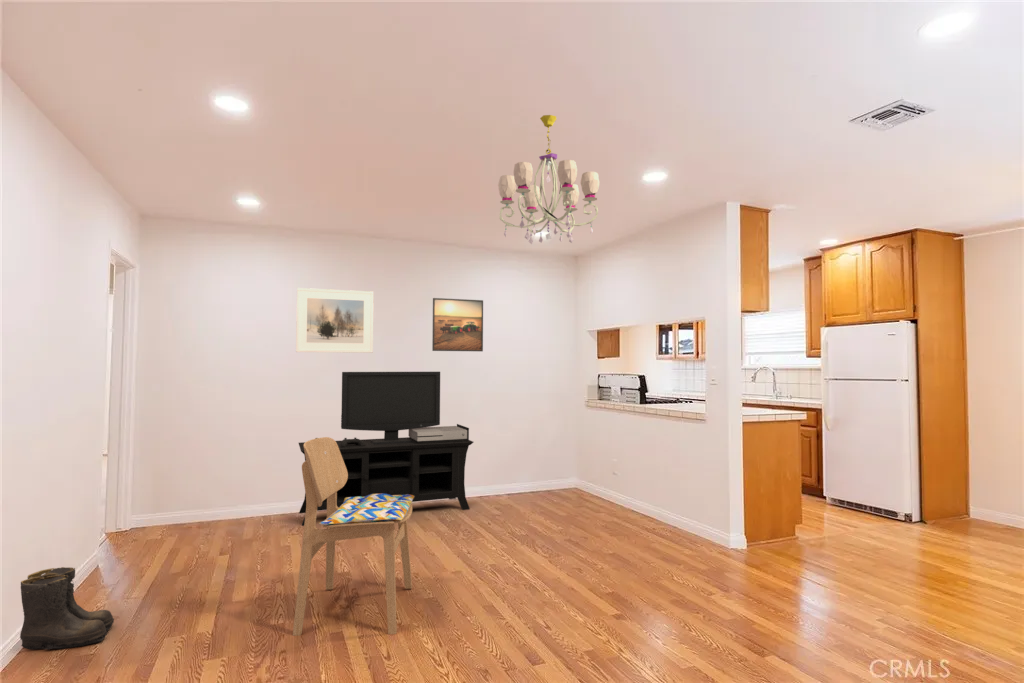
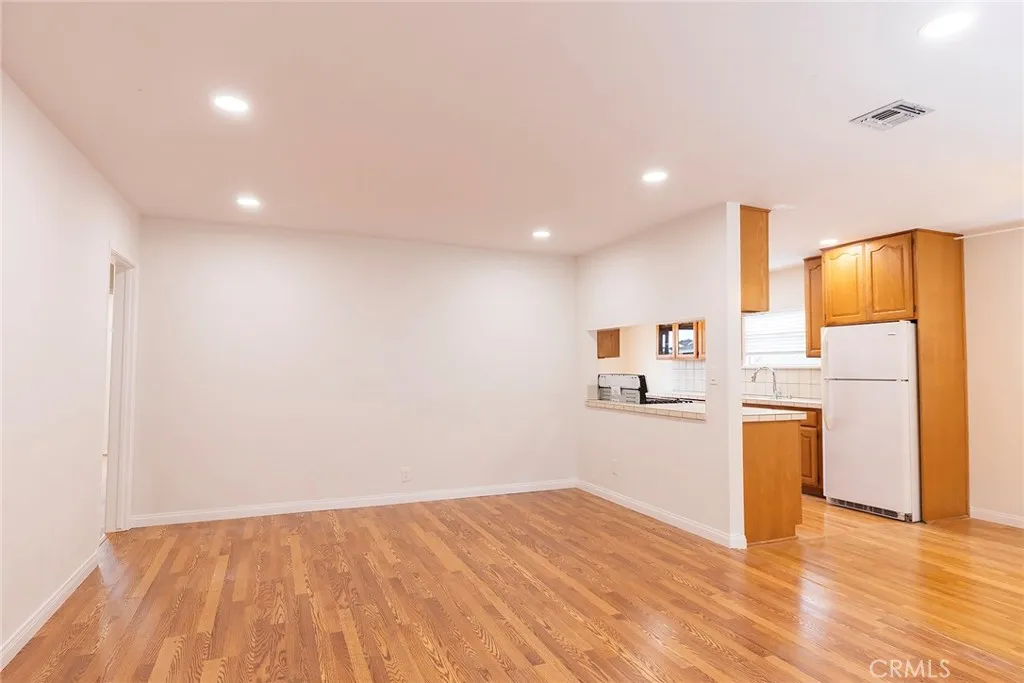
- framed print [431,297,484,352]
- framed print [295,287,375,354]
- chandelier [497,114,600,245]
- boots [19,566,115,651]
- dining chair [292,436,414,637]
- media console [298,371,474,527]
